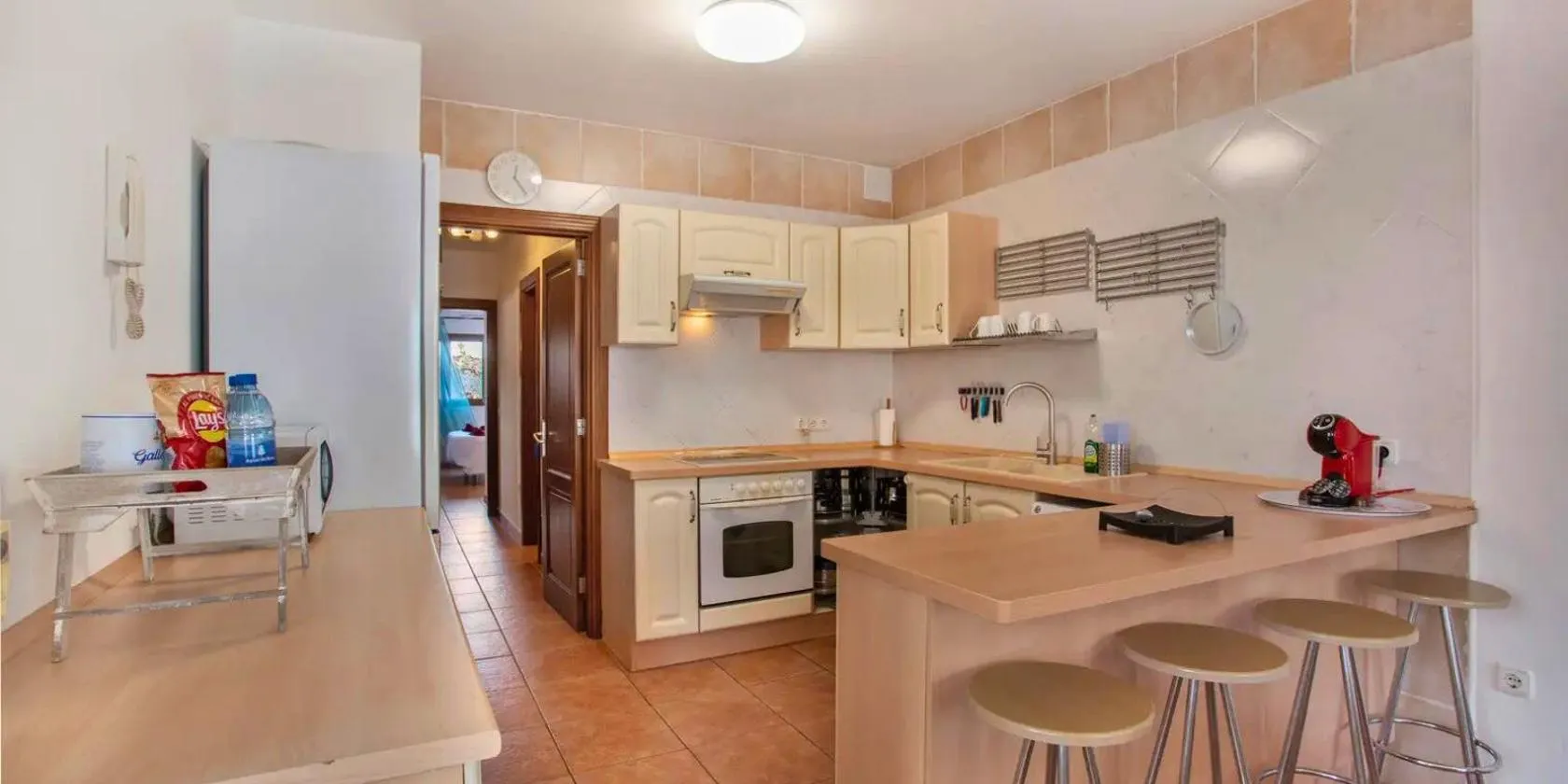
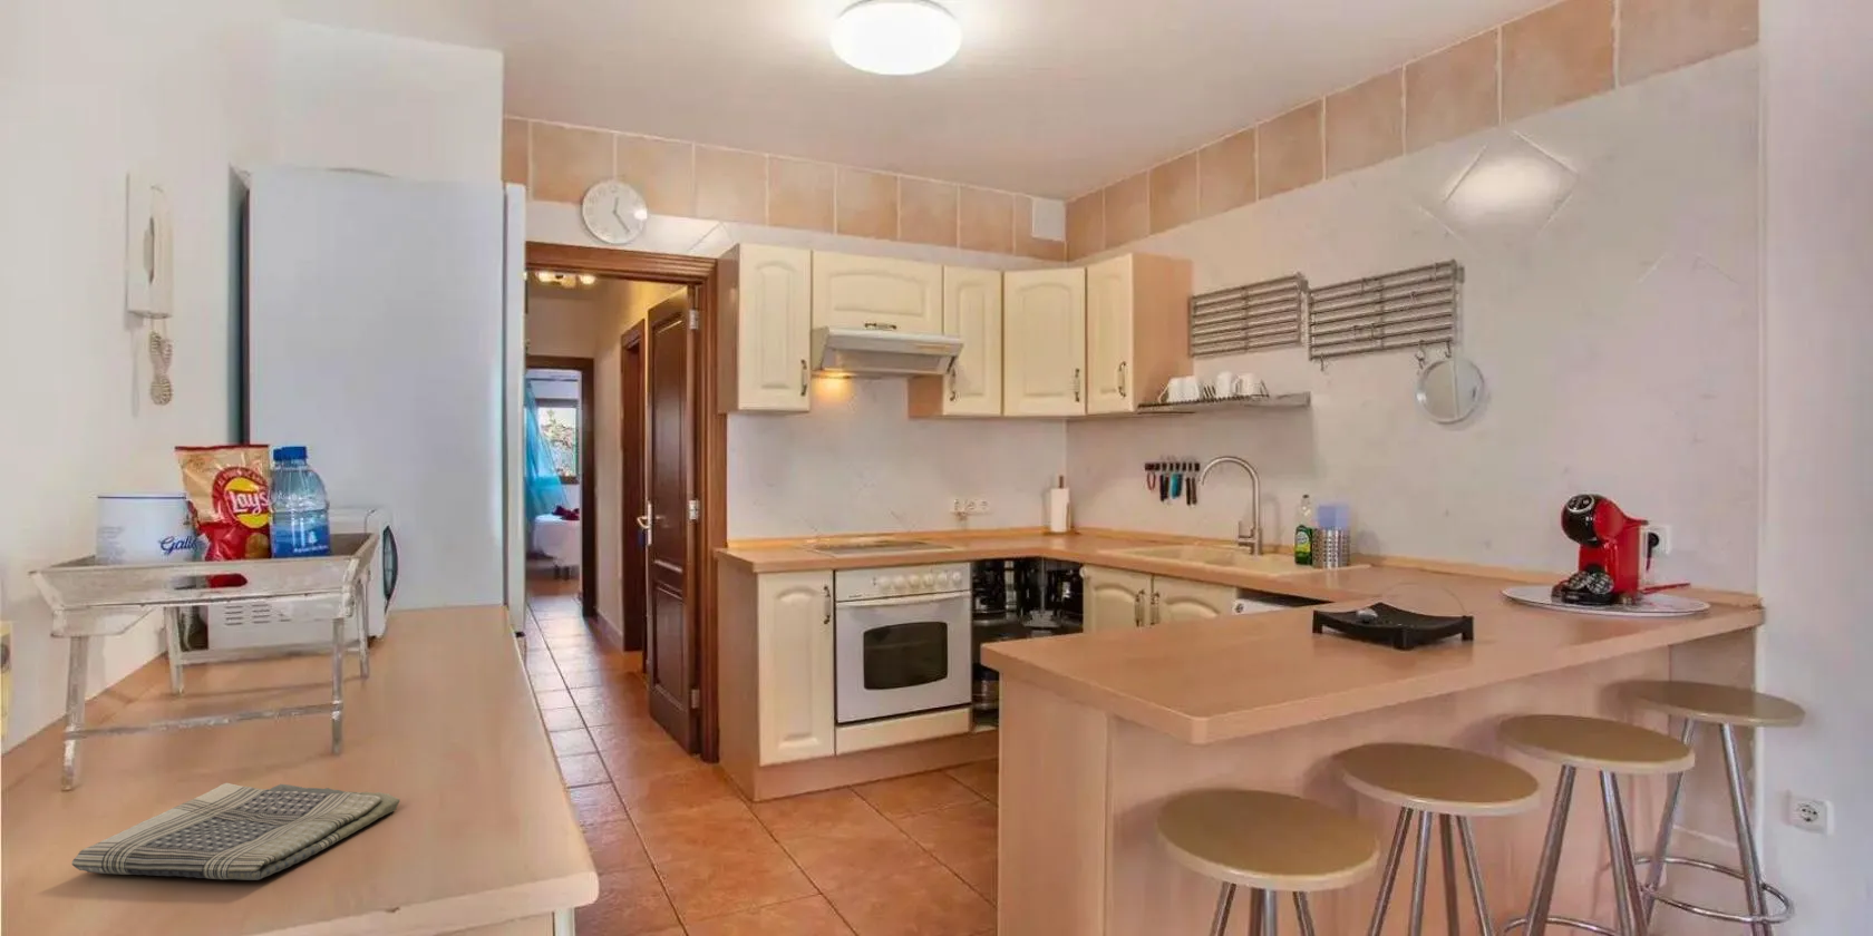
+ dish towel [72,782,400,881]
